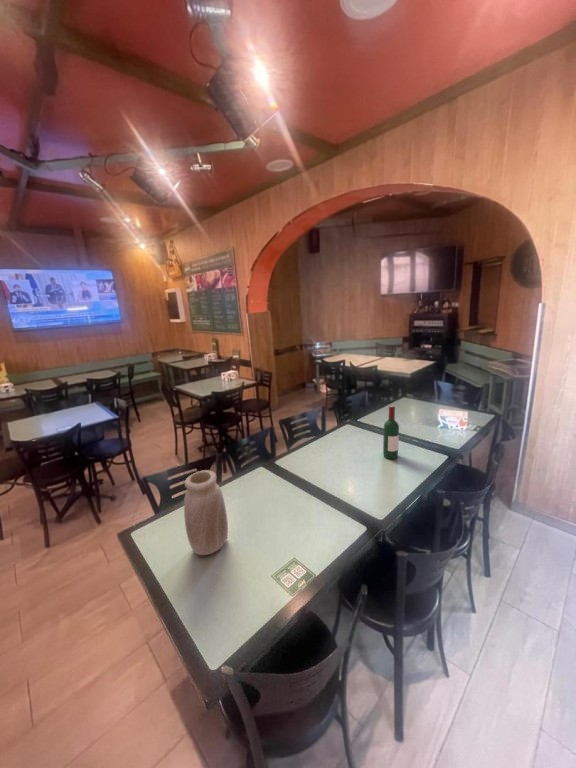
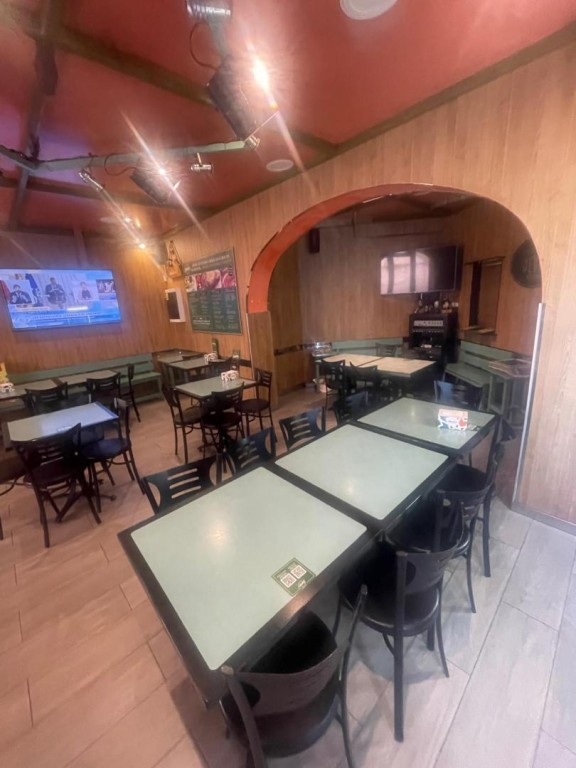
- wine bottle [382,404,400,460]
- vase [183,469,229,556]
